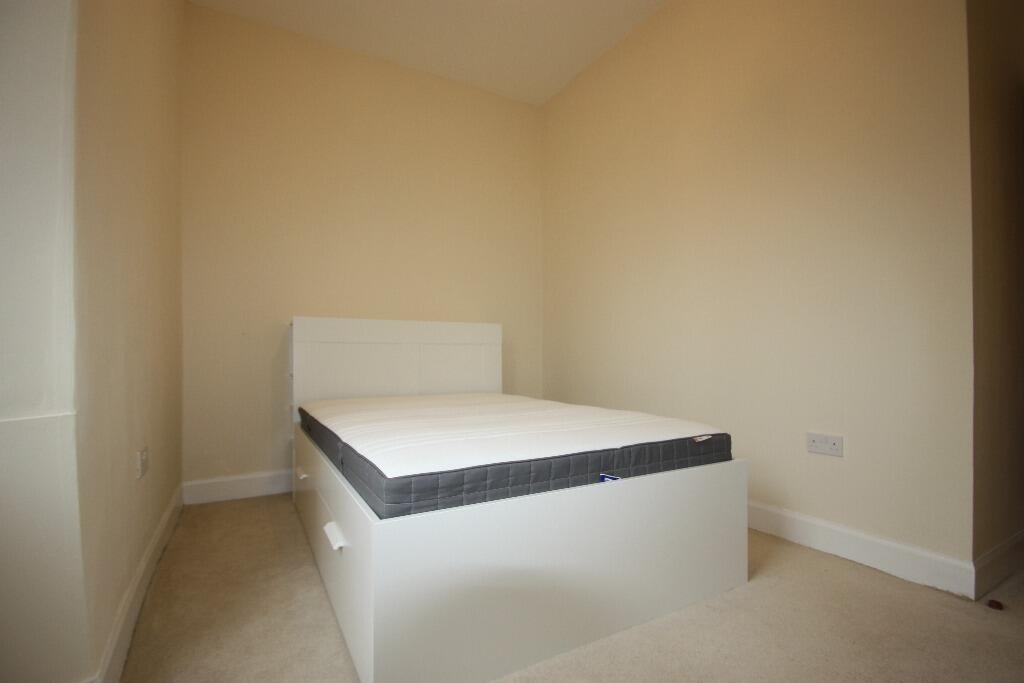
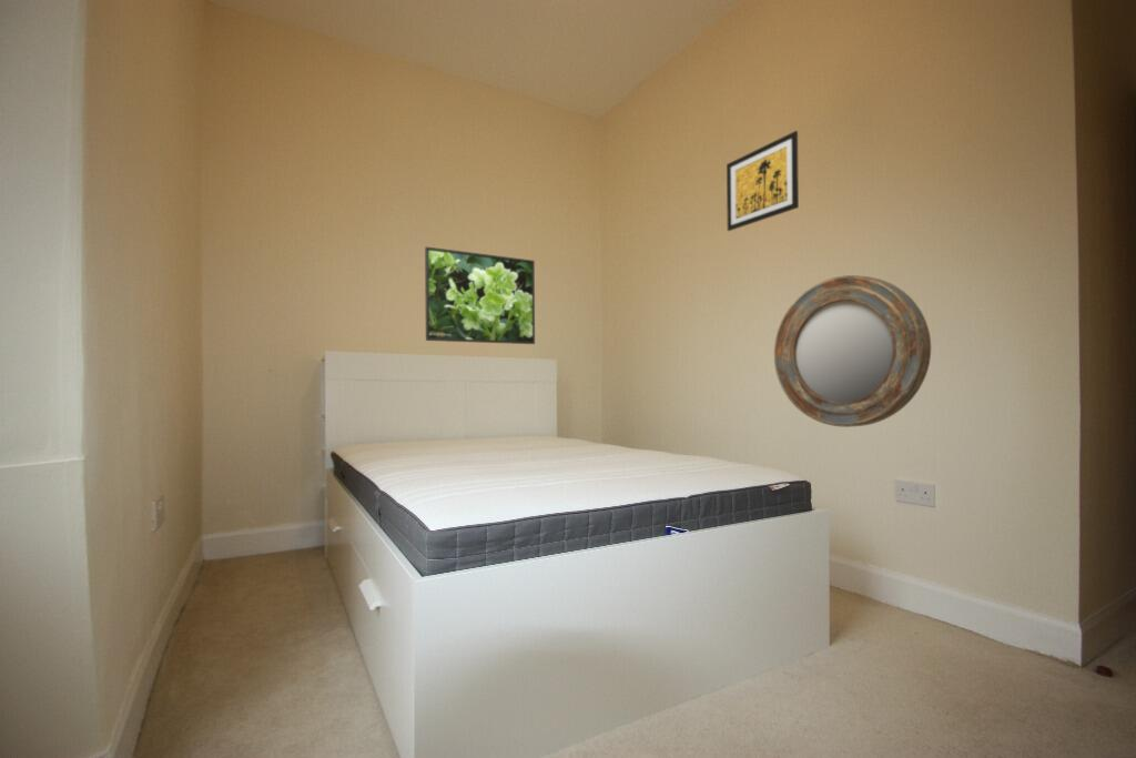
+ home mirror [773,274,932,428]
+ wall art [726,130,800,232]
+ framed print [424,245,536,345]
